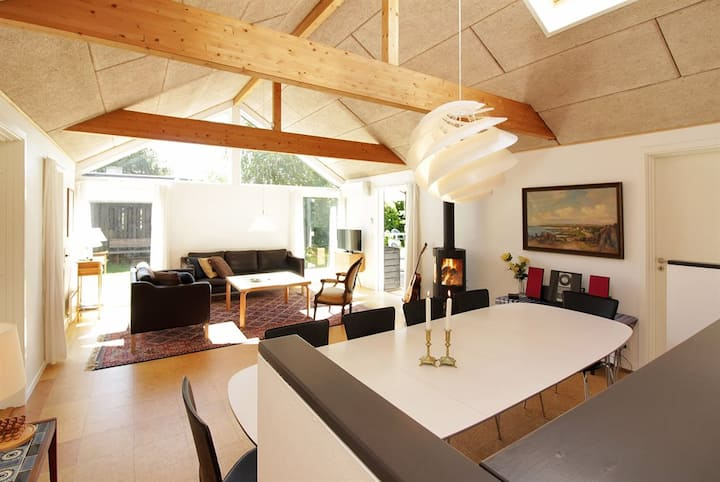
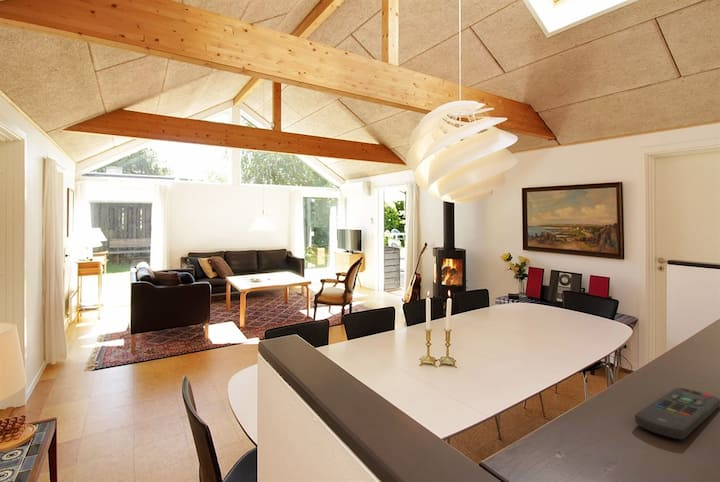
+ remote control [634,387,720,440]
